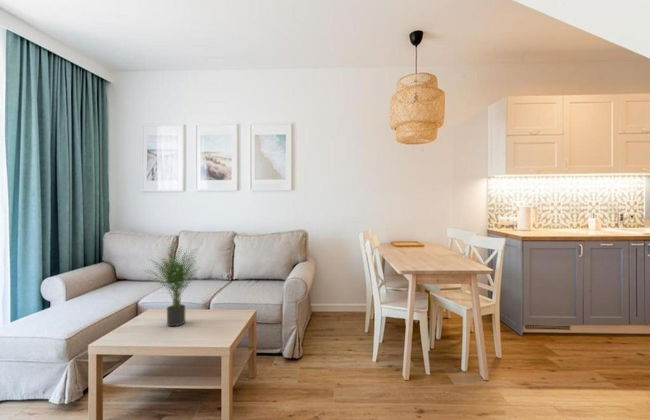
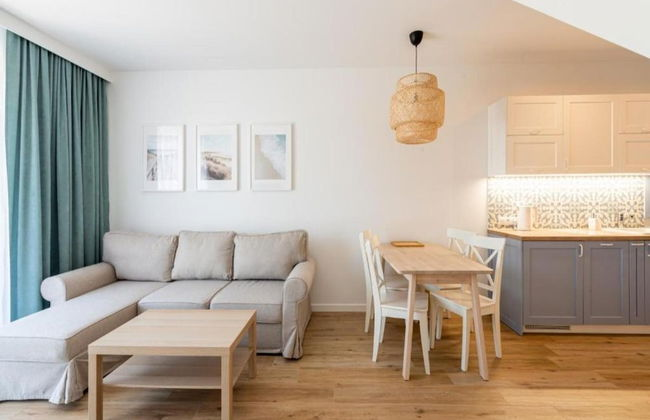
- potted plant [141,240,203,327]
